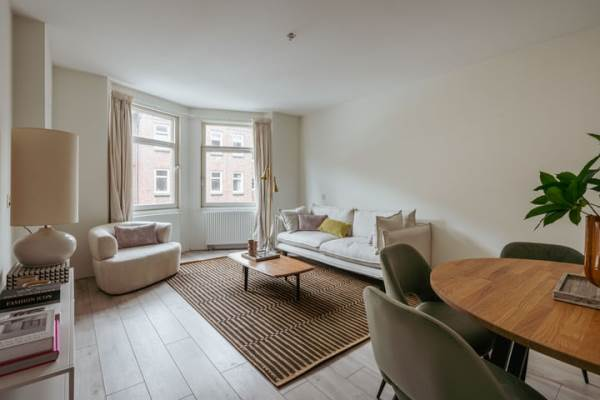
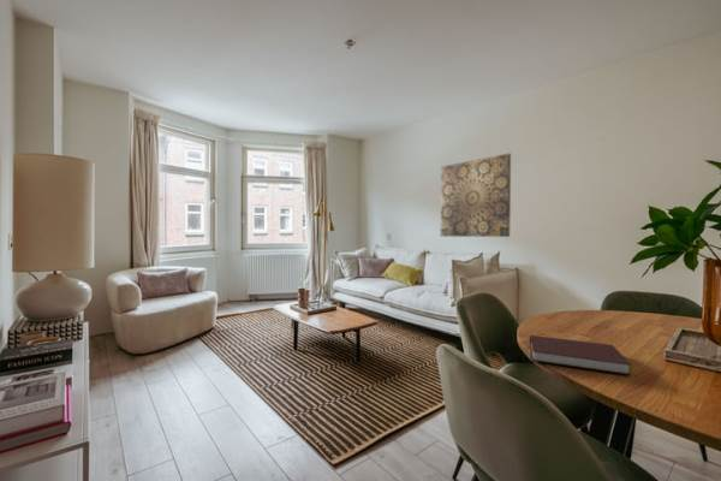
+ wall art [440,153,512,238]
+ notebook [529,334,632,376]
